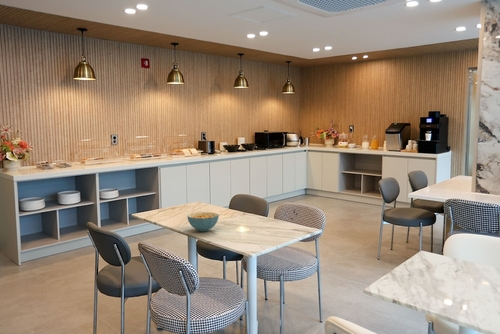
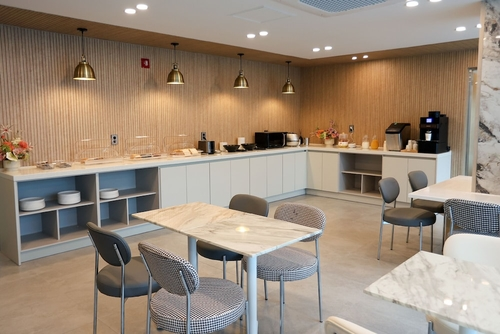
- cereal bowl [187,211,220,232]
